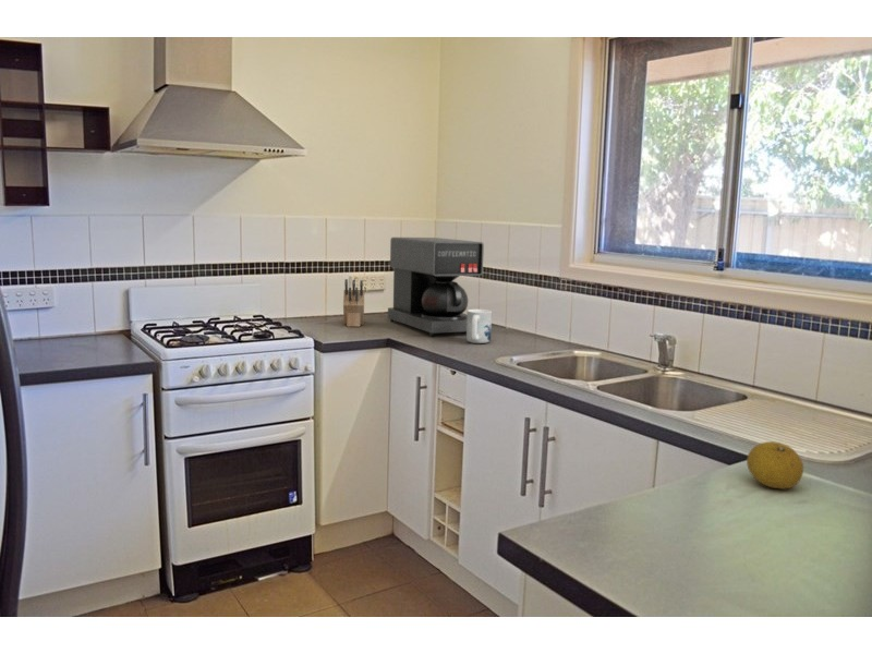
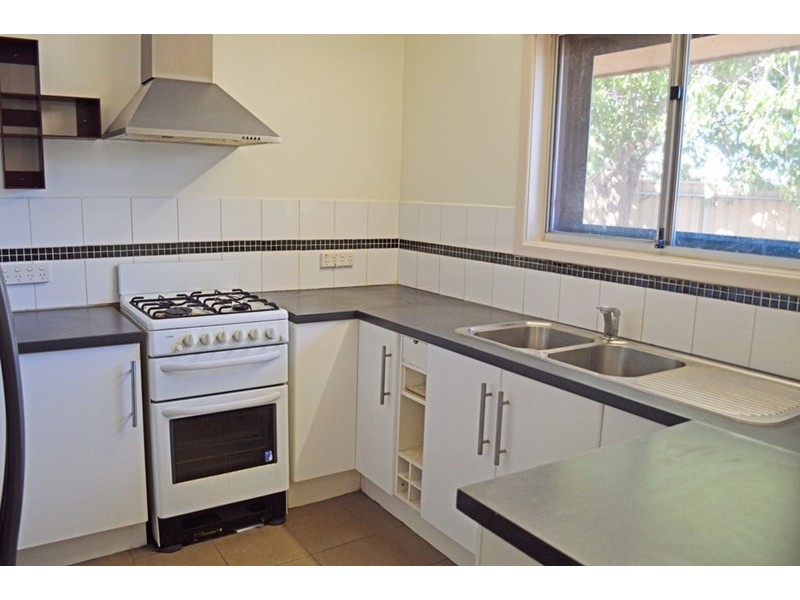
- fruit [746,440,804,491]
- knife block [342,278,365,328]
- mug [465,308,493,344]
- coffee maker [387,237,485,337]
